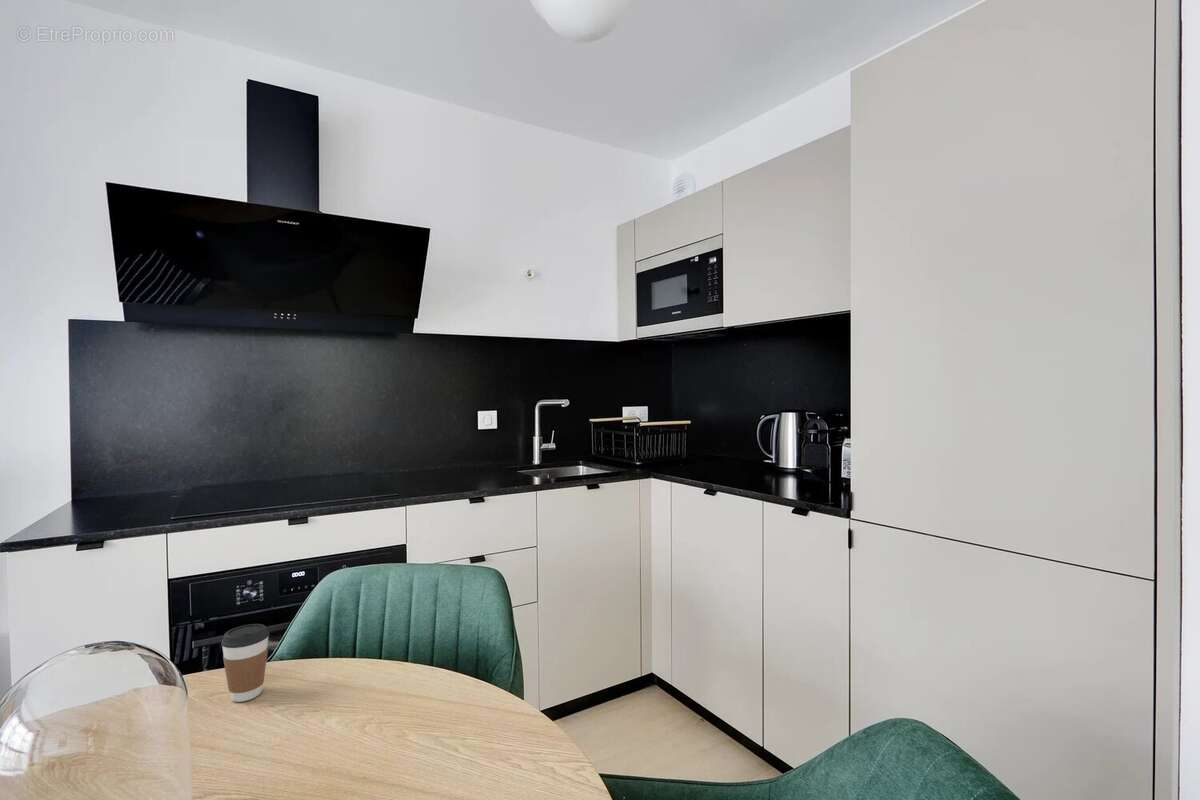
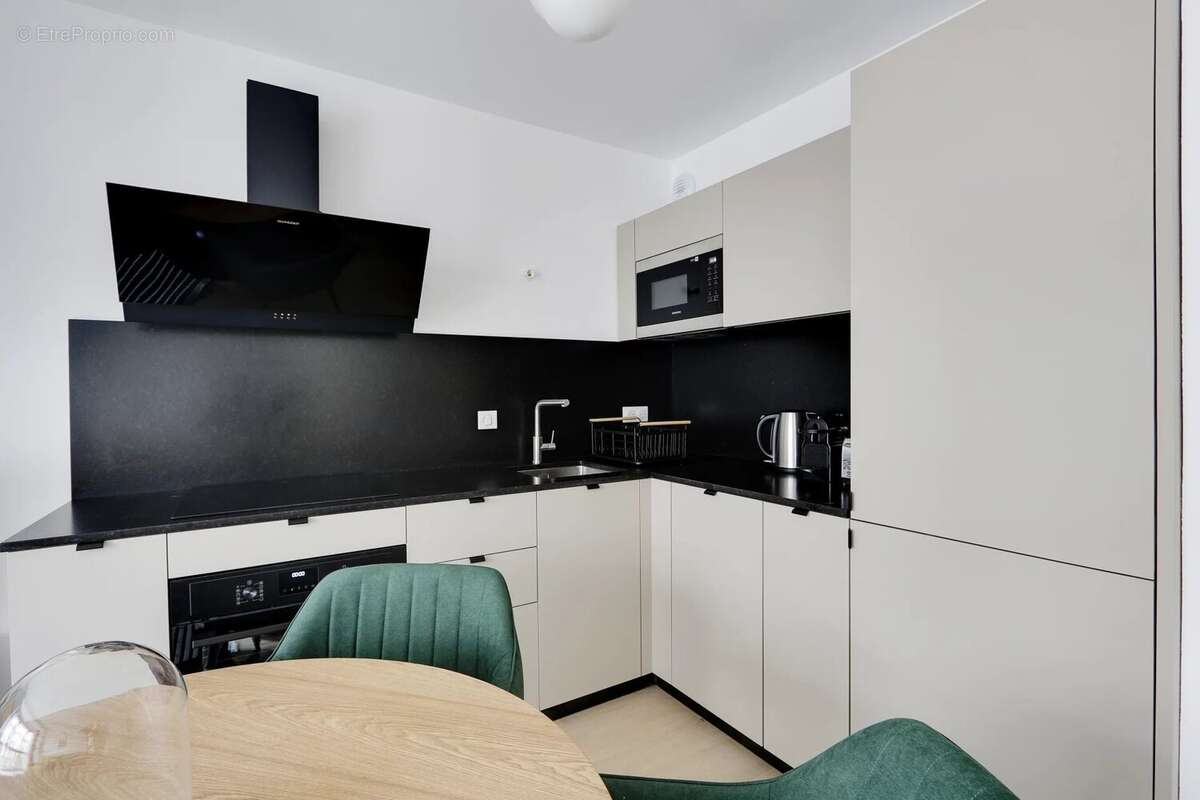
- coffee cup [220,623,270,703]
